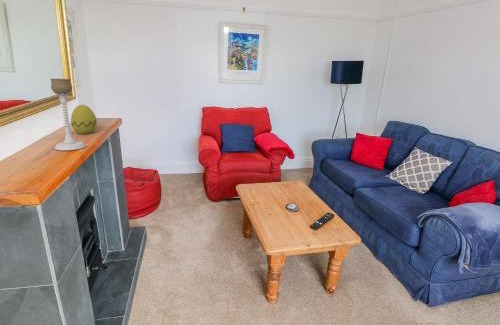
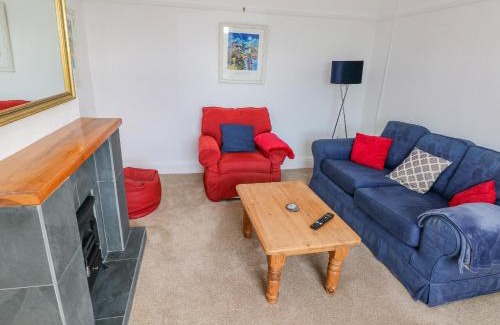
- decorative egg [70,104,98,135]
- candle holder [50,78,87,151]
